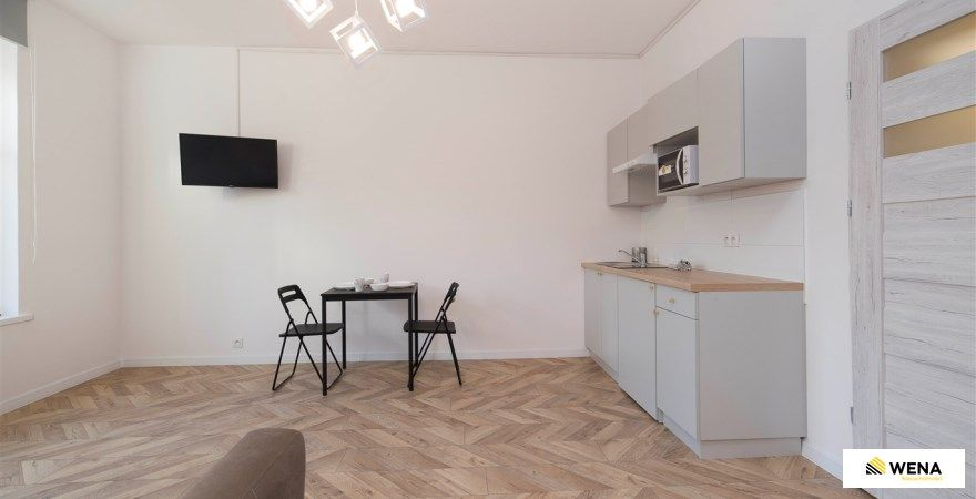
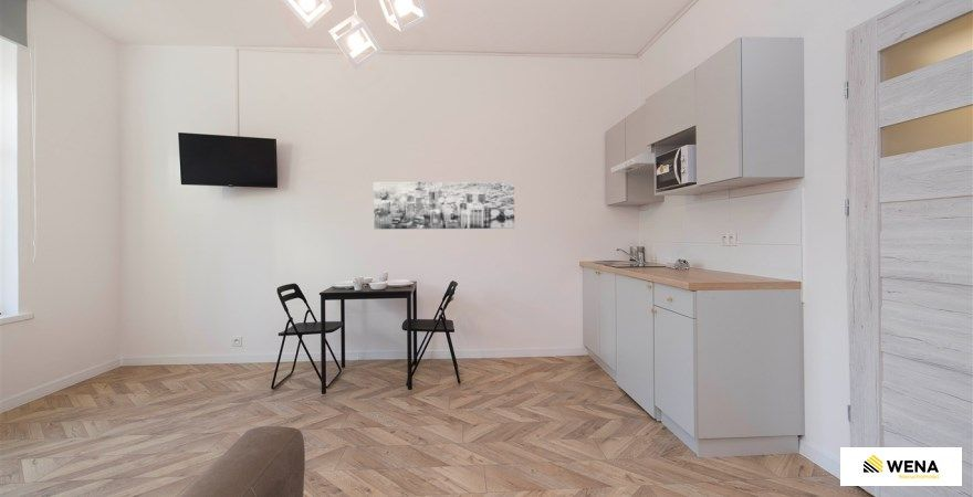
+ wall art [373,181,515,230]
